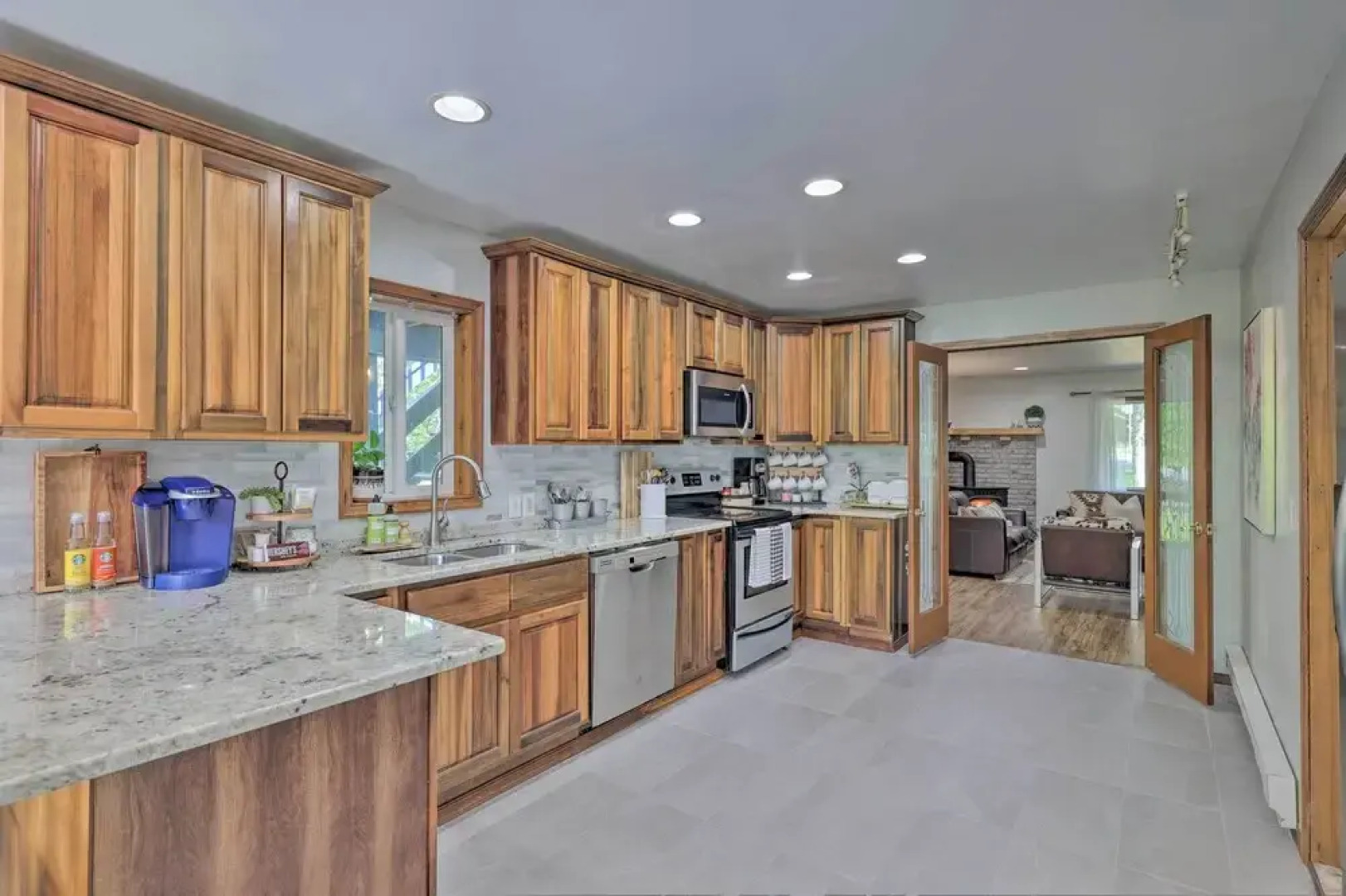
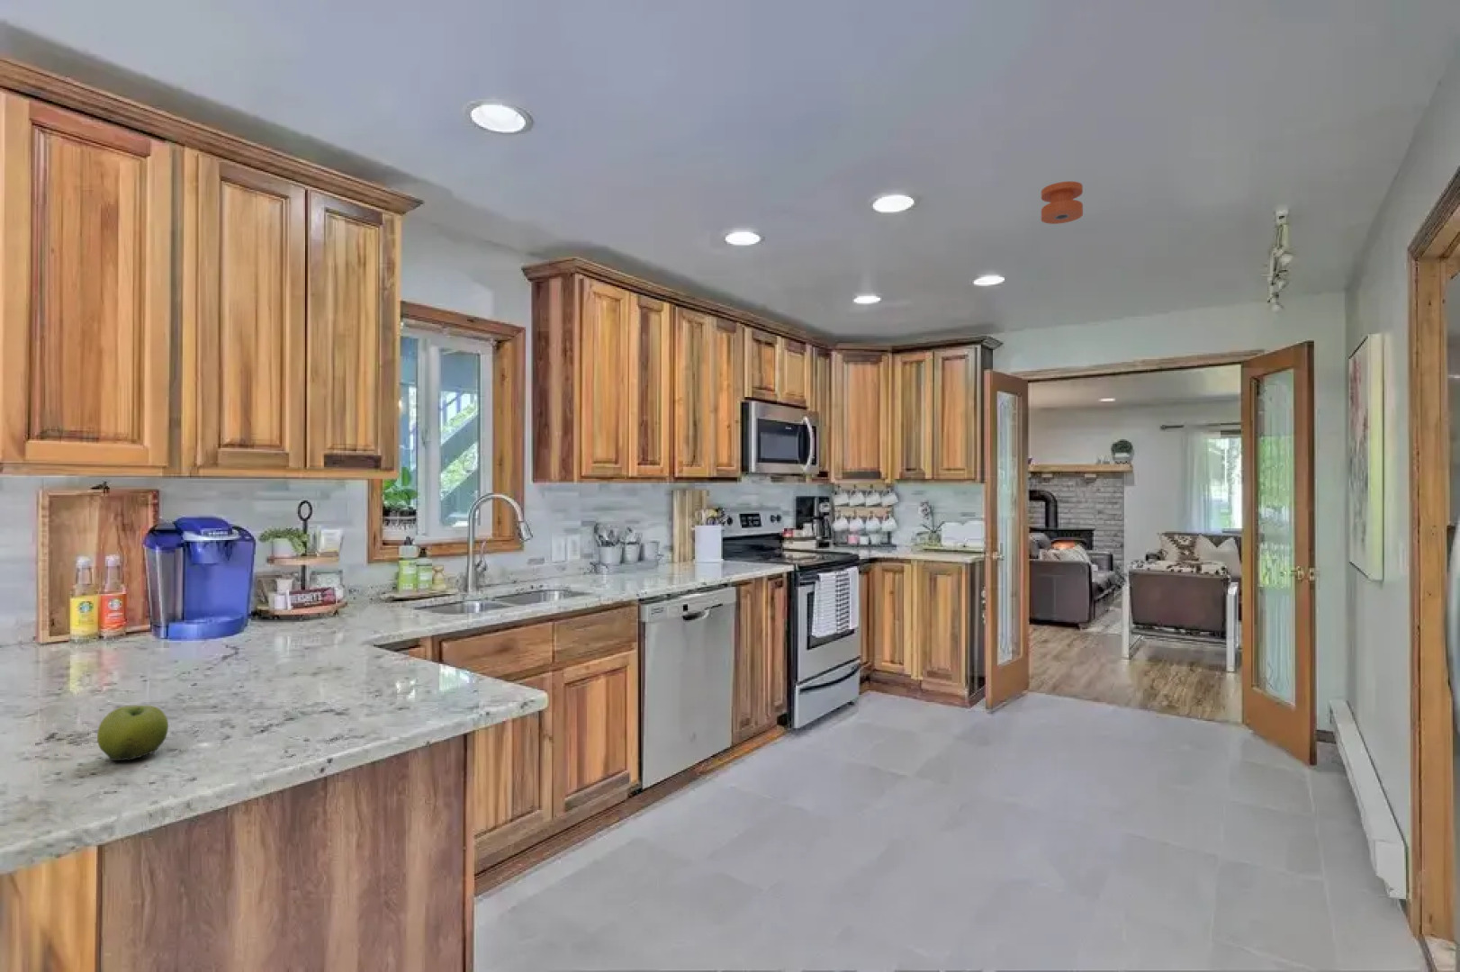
+ fruit [97,705,169,763]
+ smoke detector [1040,181,1084,225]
